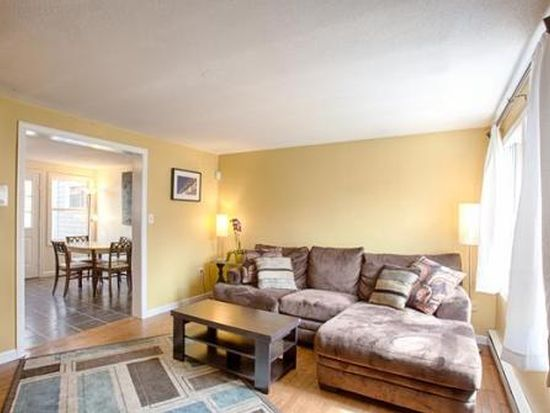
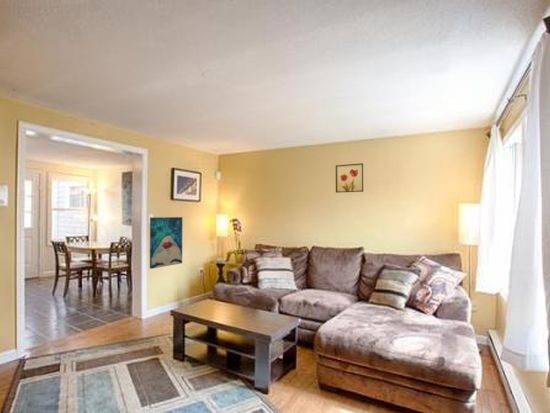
+ wall art [335,162,364,194]
+ wall art [149,216,183,270]
